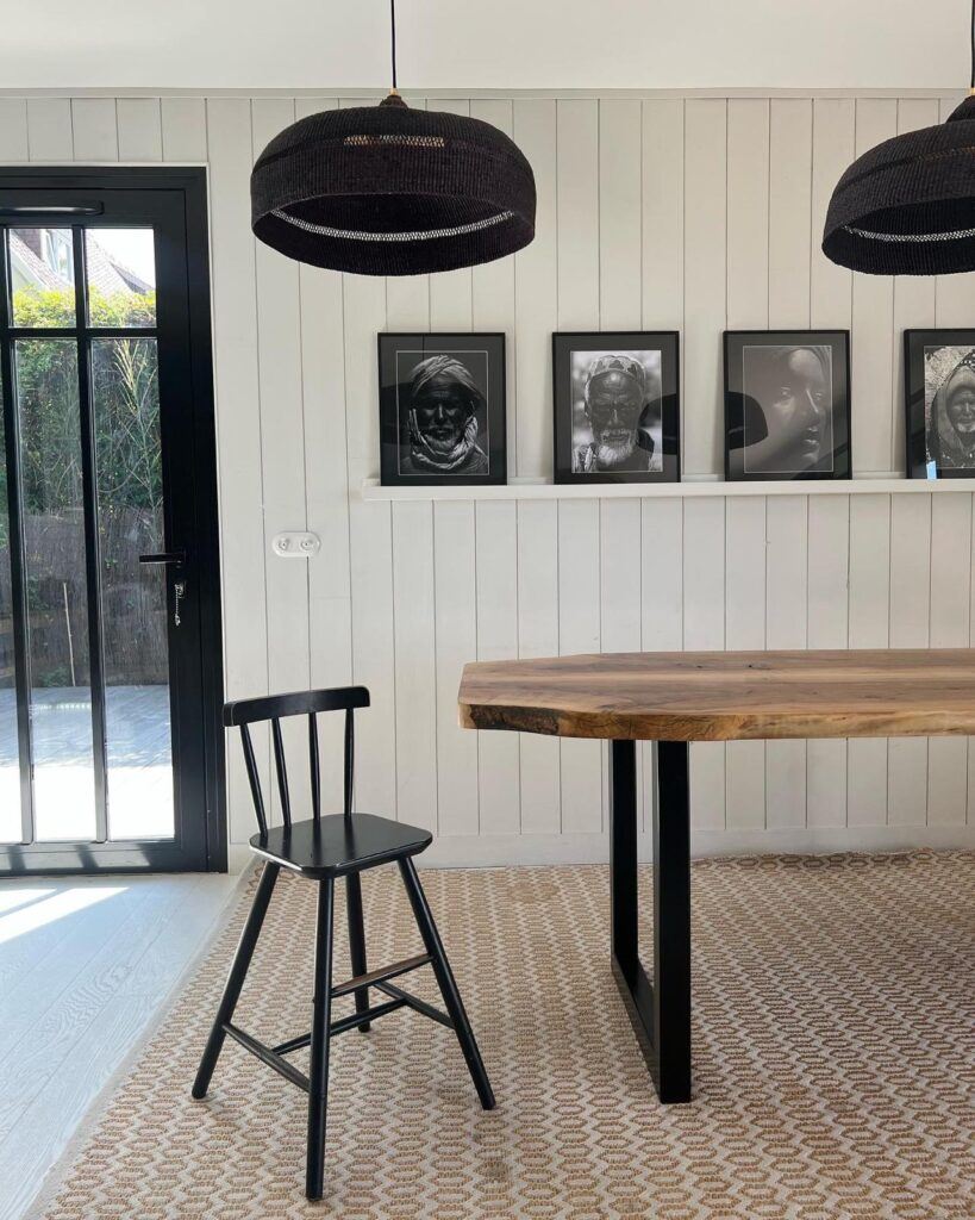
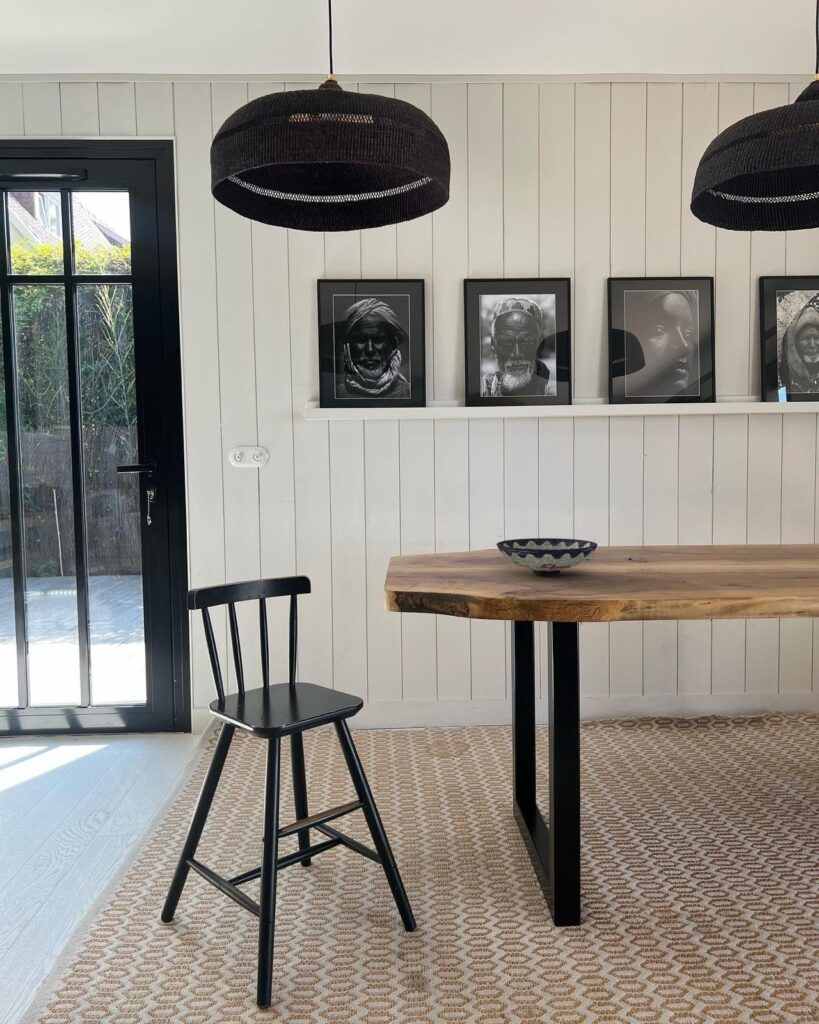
+ bowl [496,537,598,577]
